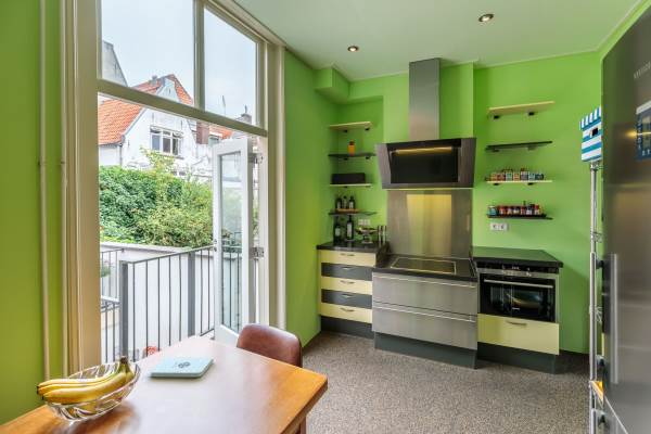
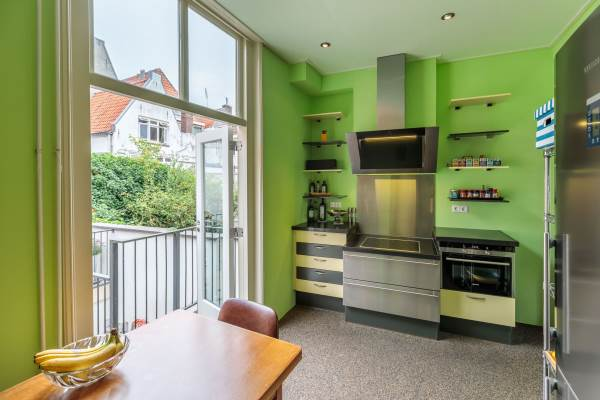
- notepad [150,357,214,378]
